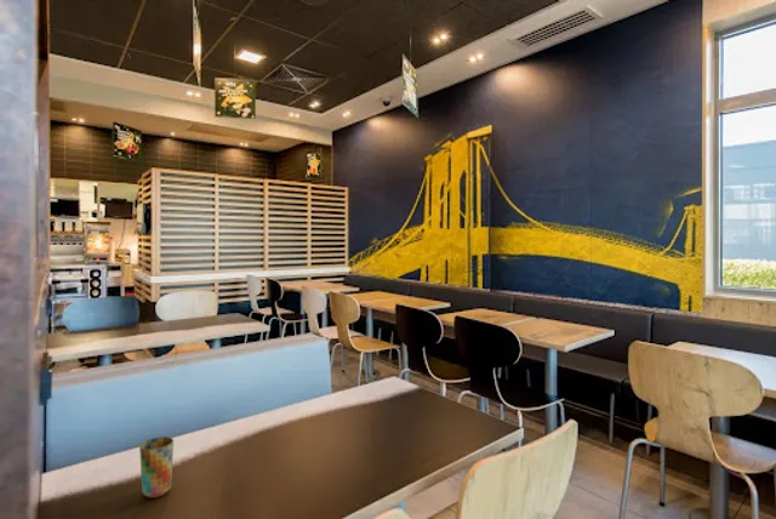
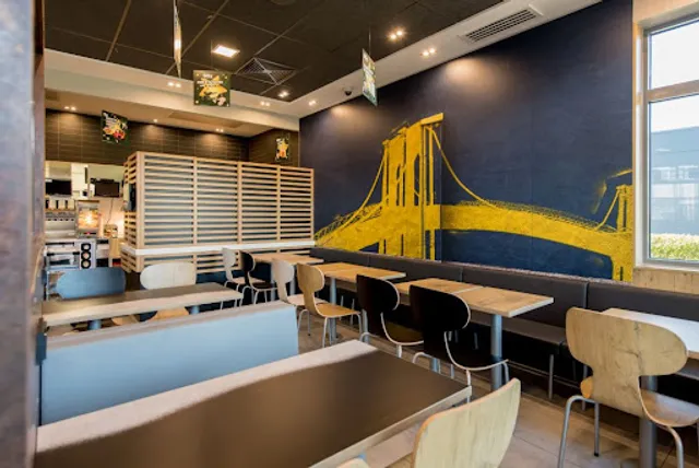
- cup [138,435,175,500]
